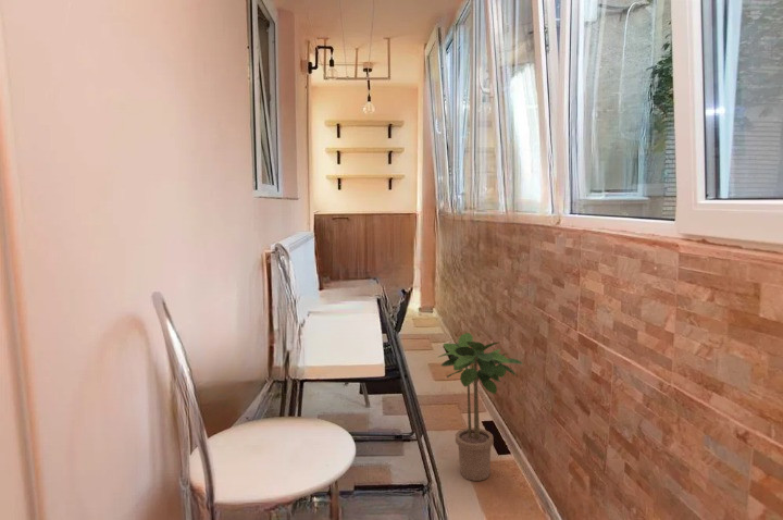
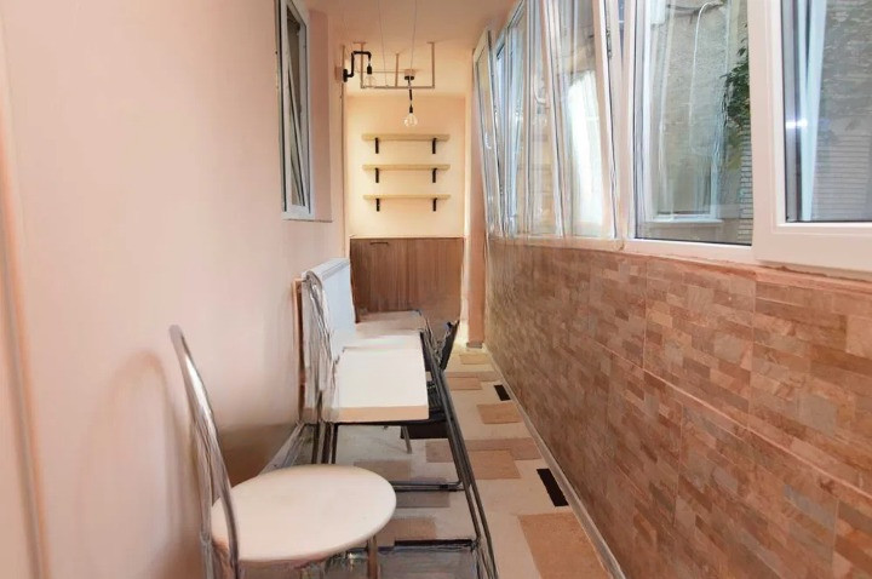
- potted plant [438,332,524,482]
